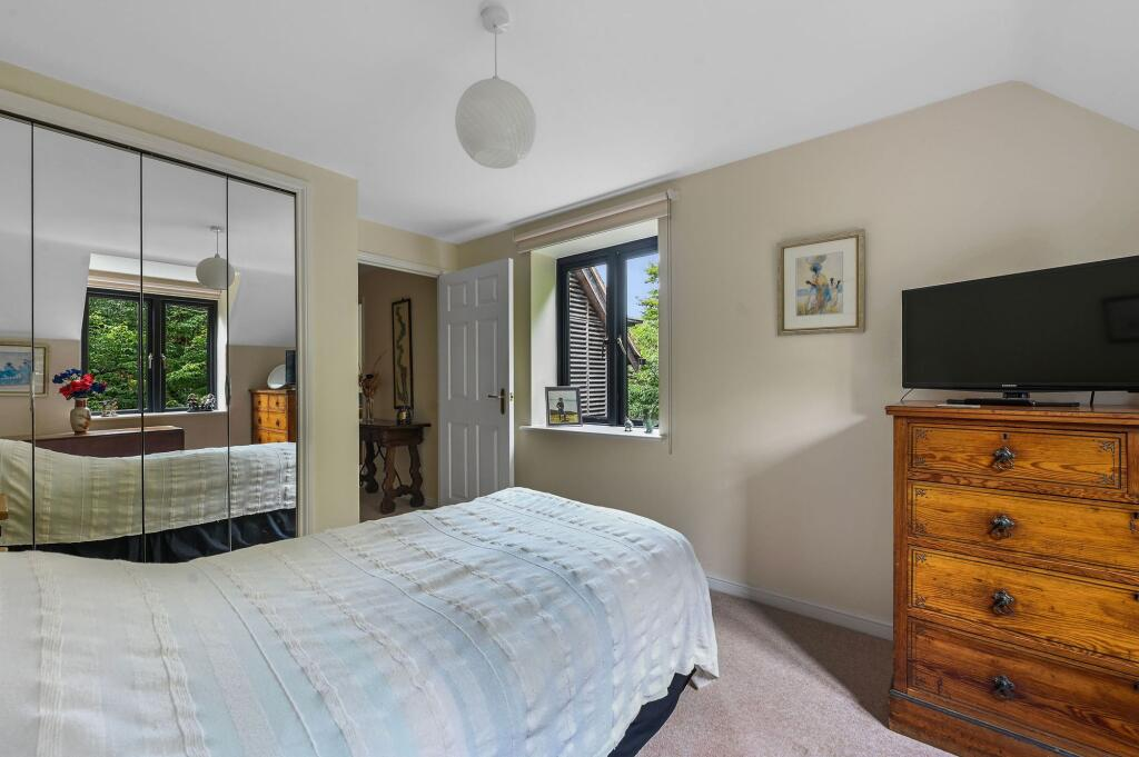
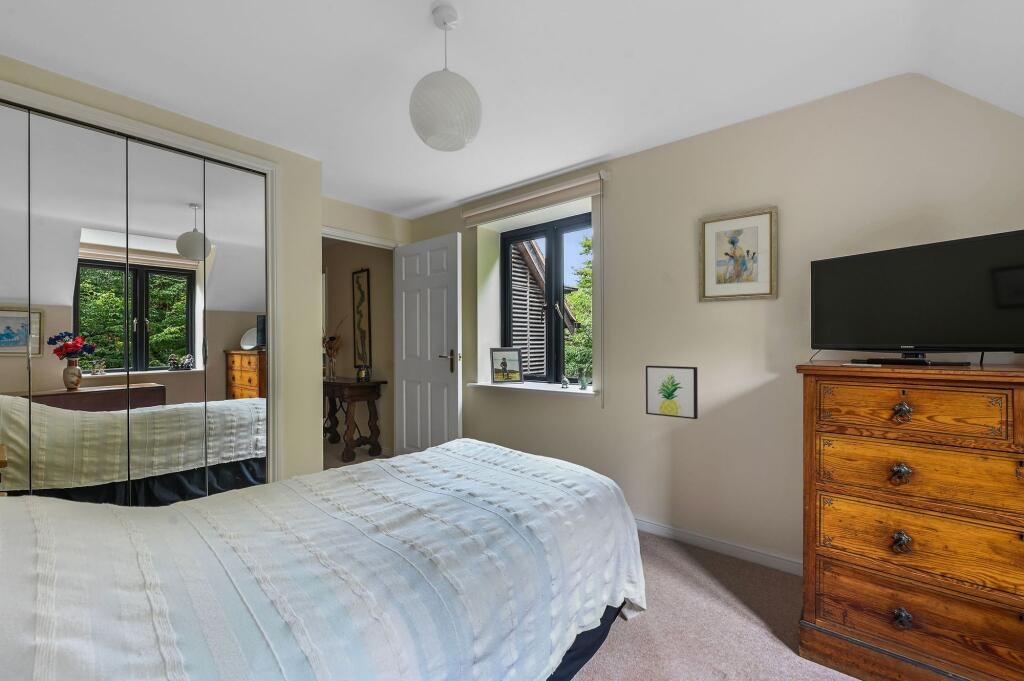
+ wall art [645,365,699,420]
